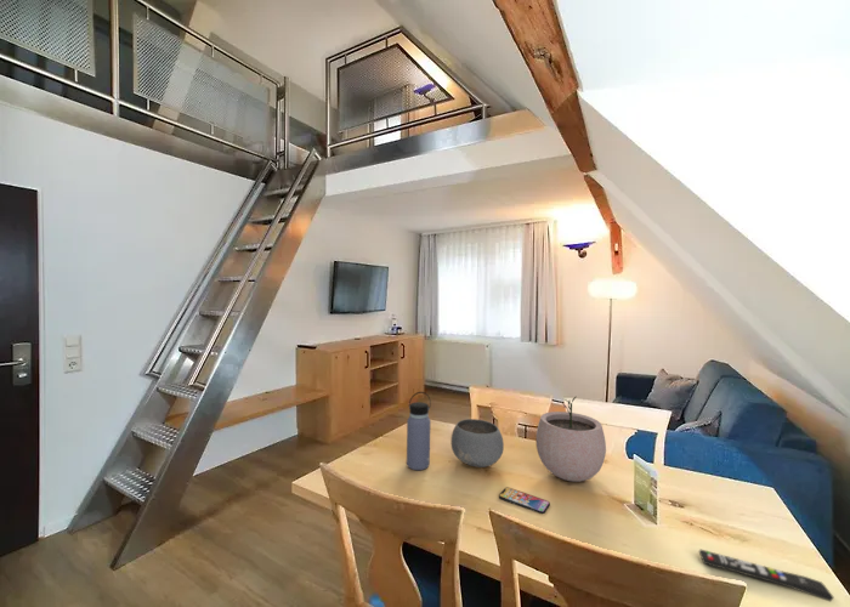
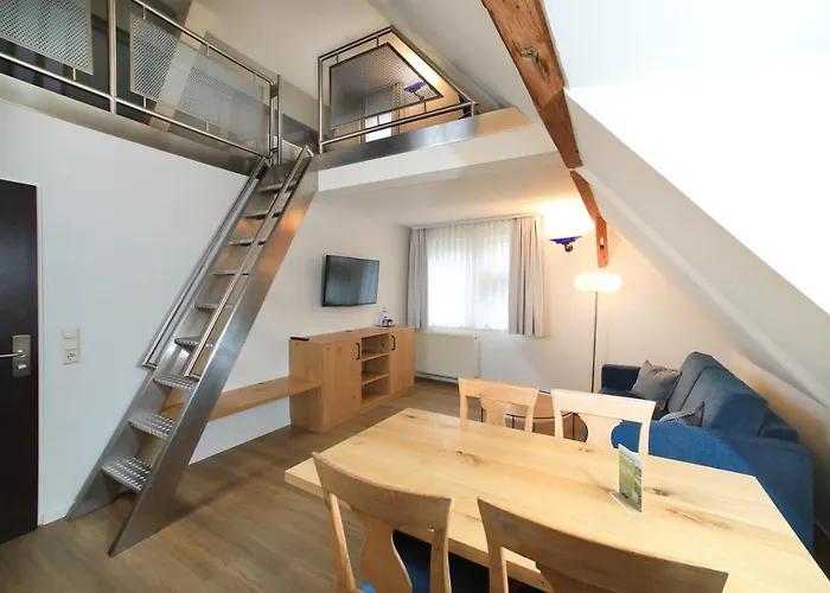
- smartphone [498,486,551,515]
- plant pot [536,396,607,483]
- bowl [450,418,505,469]
- remote control [698,549,835,602]
- water bottle [406,391,432,471]
